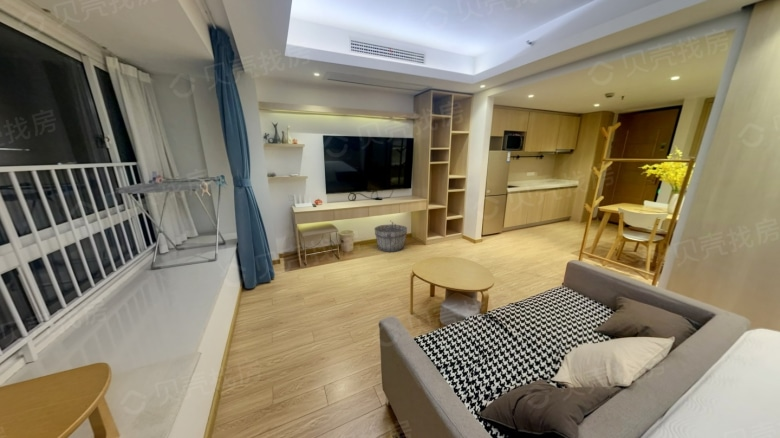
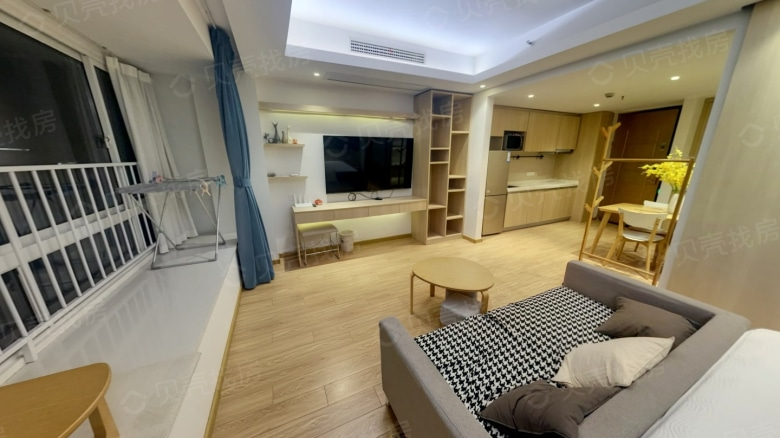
- wooden bucket [373,219,408,253]
